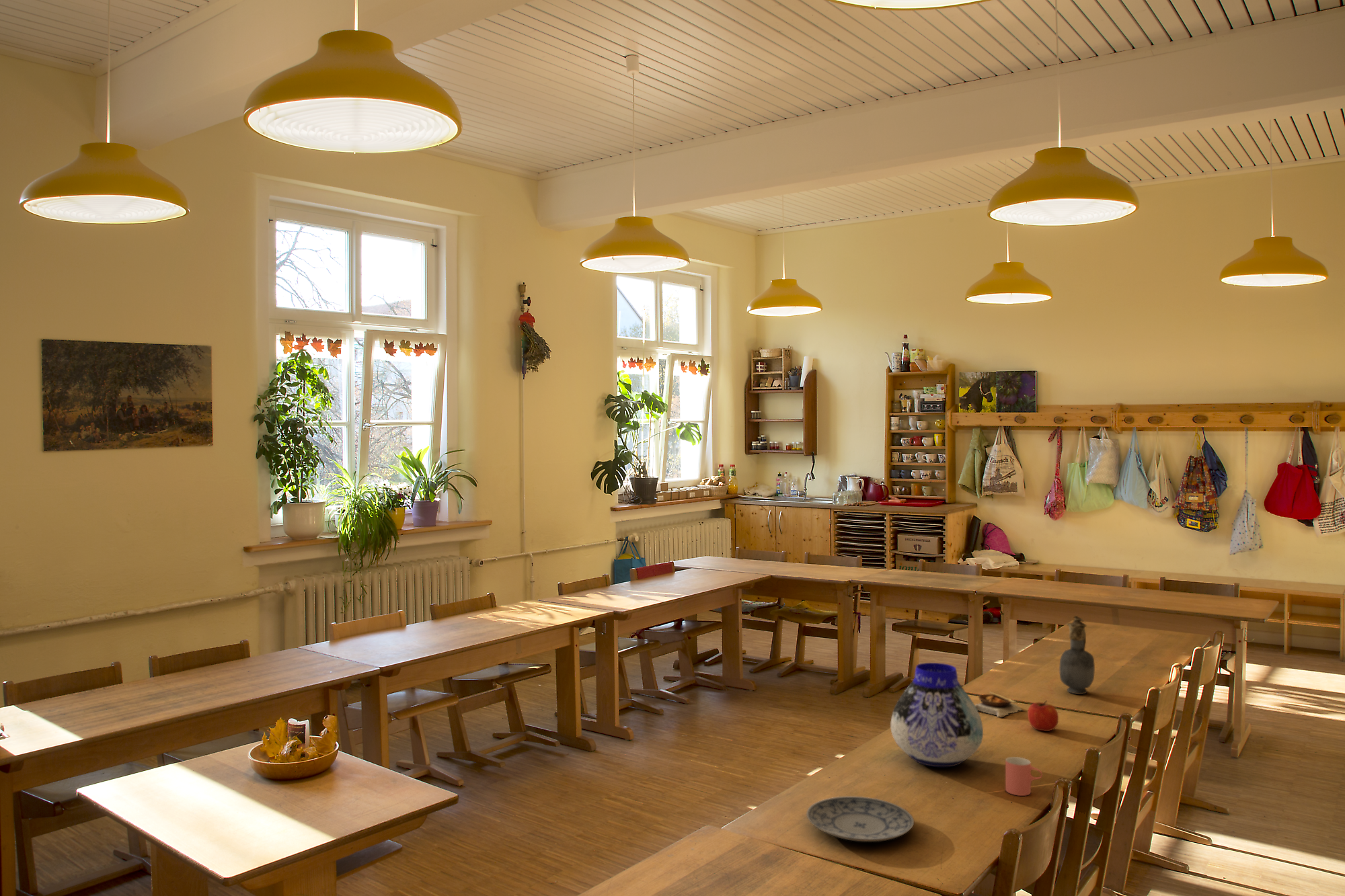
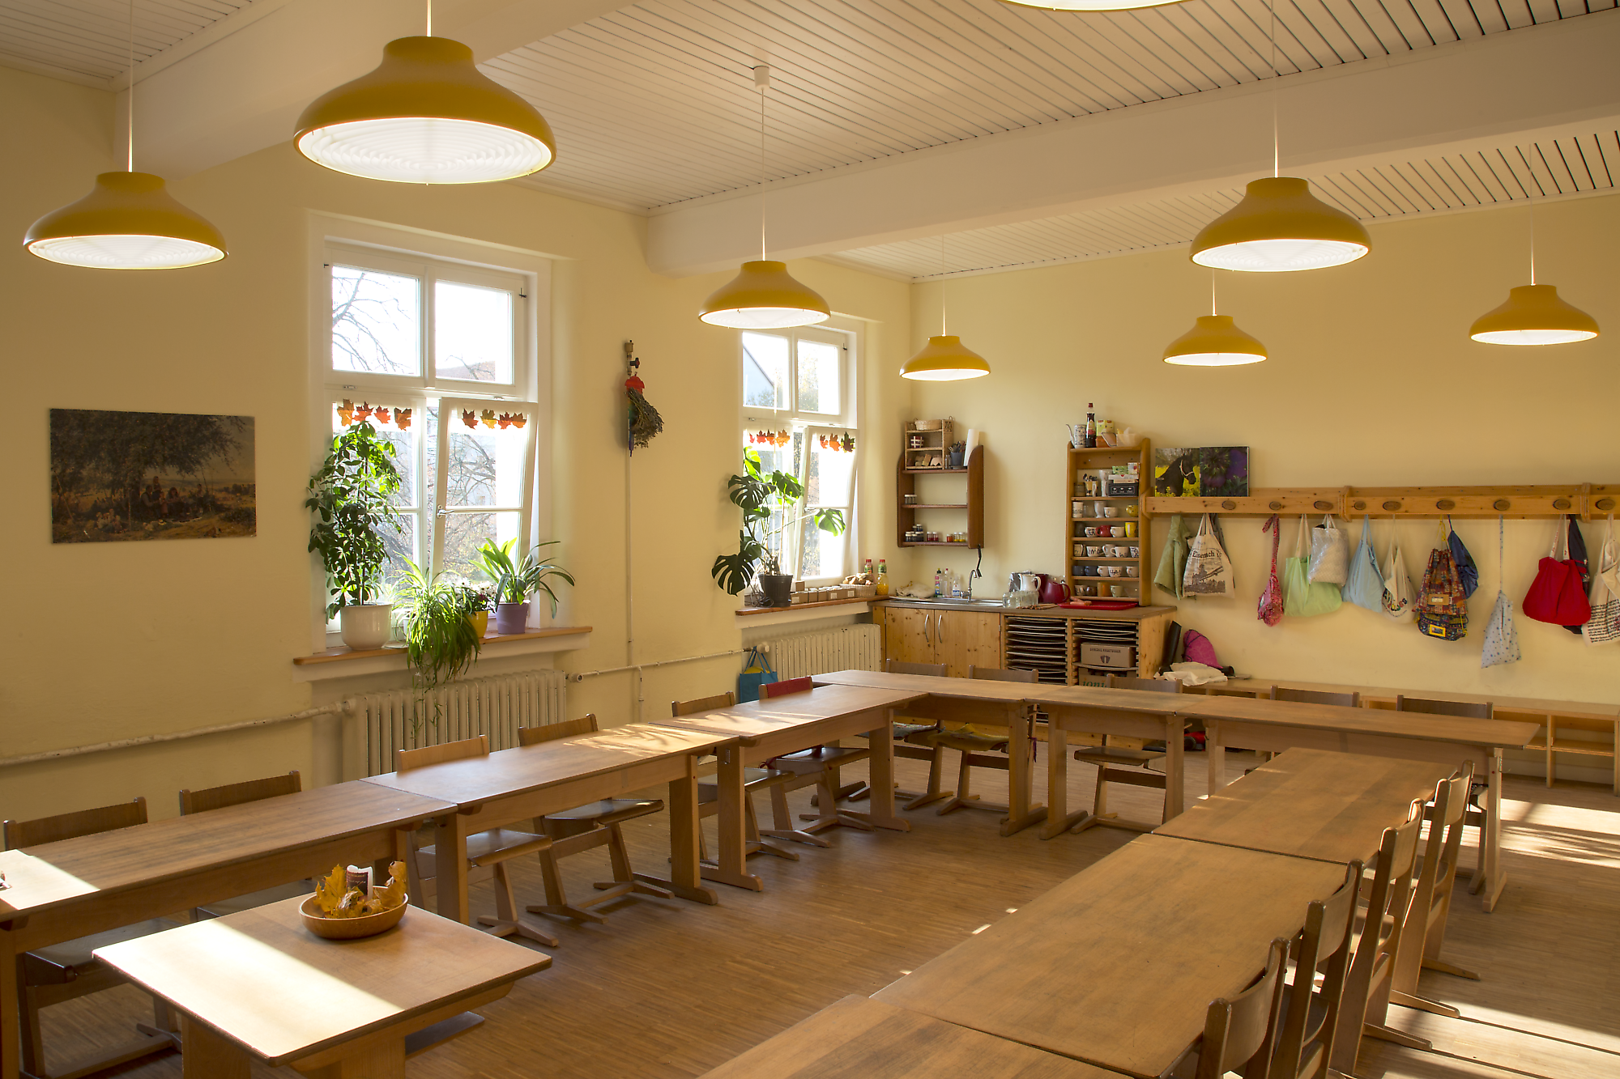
- pitcher [1059,615,1096,695]
- plate [806,796,915,842]
- soup bowl [975,691,1026,718]
- apple [1027,700,1059,732]
- cup [1005,756,1043,797]
- vase [890,662,984,768]
